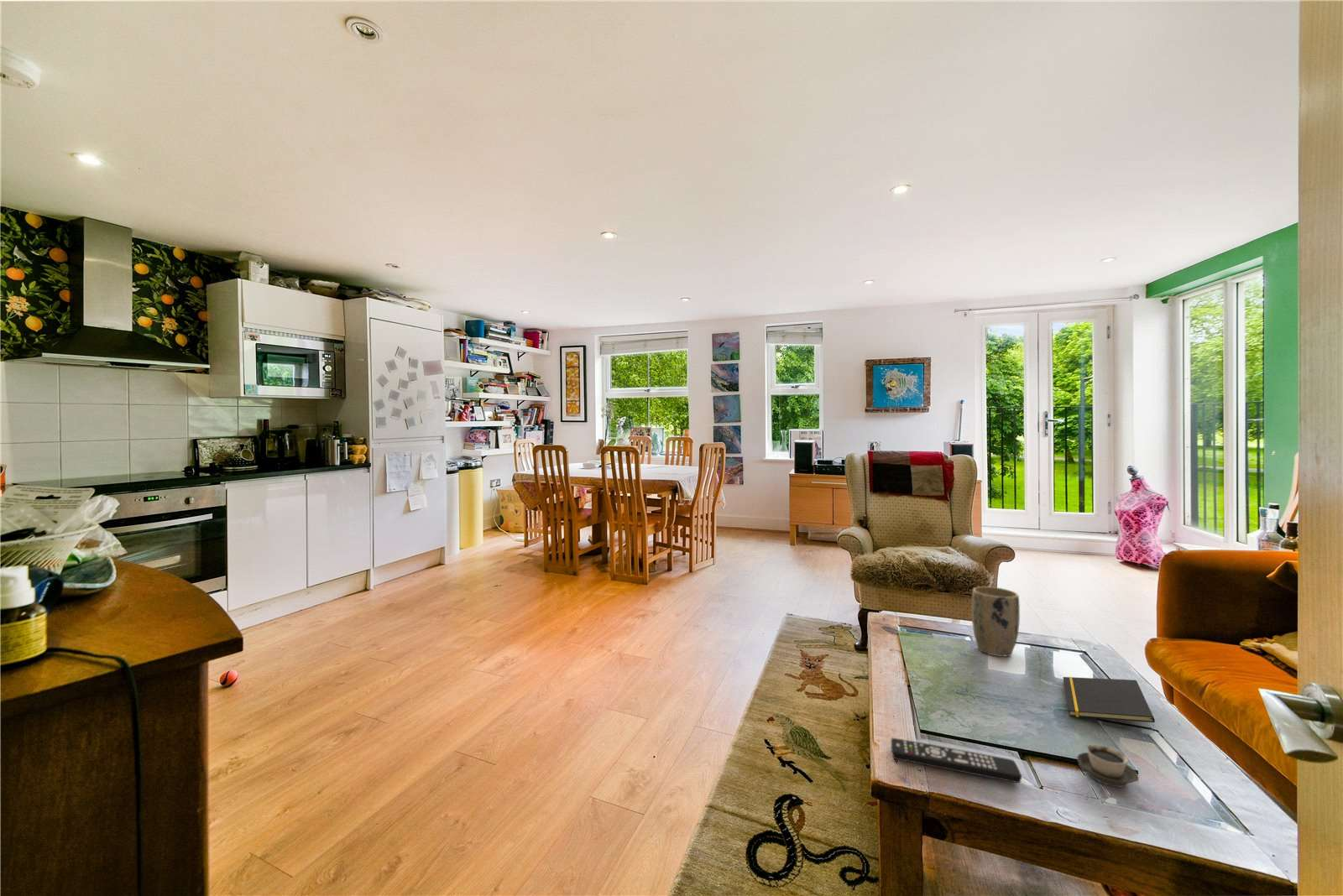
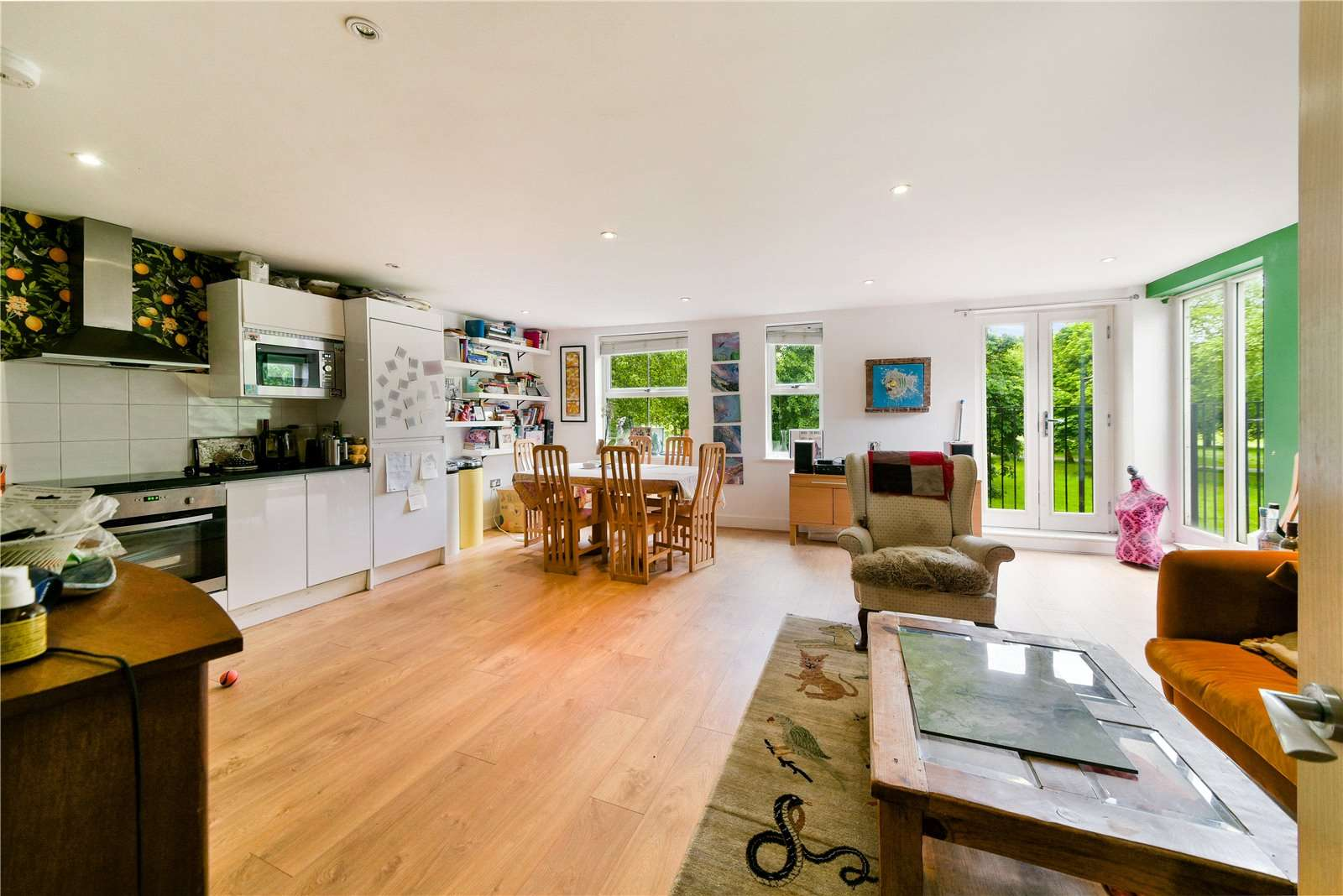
- notepad [1063,676,1156,723]
- plant pot [971,586,1021,657]
- cup [1076,743,1139,788]
- remote control [891,737,1022,784]
